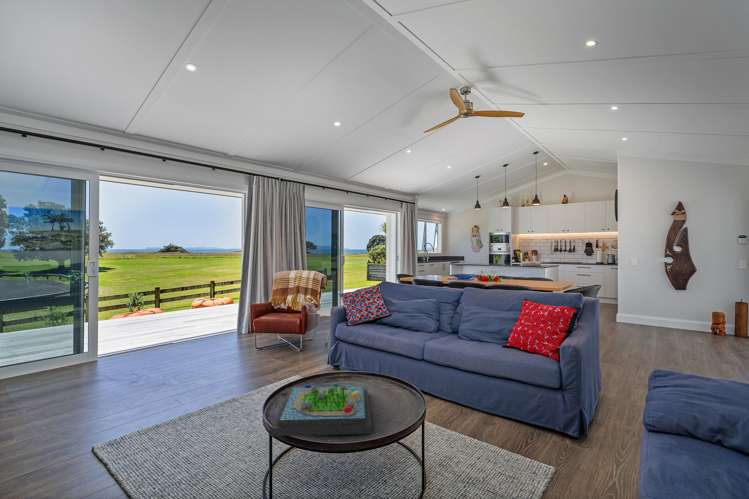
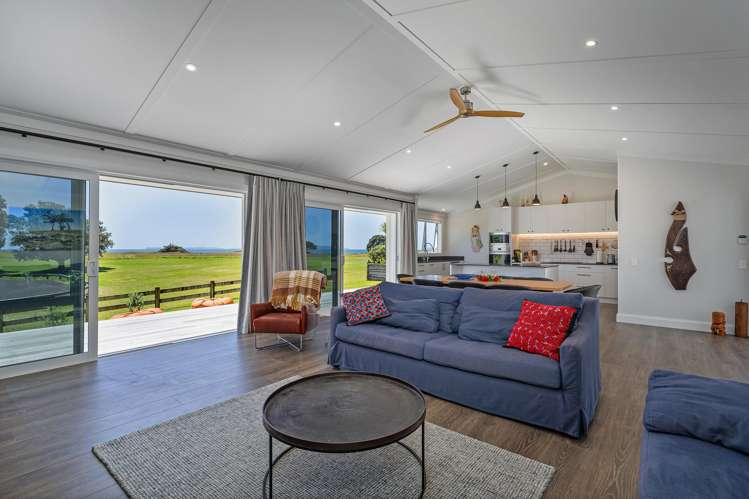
- board game [271,383,372,437]
